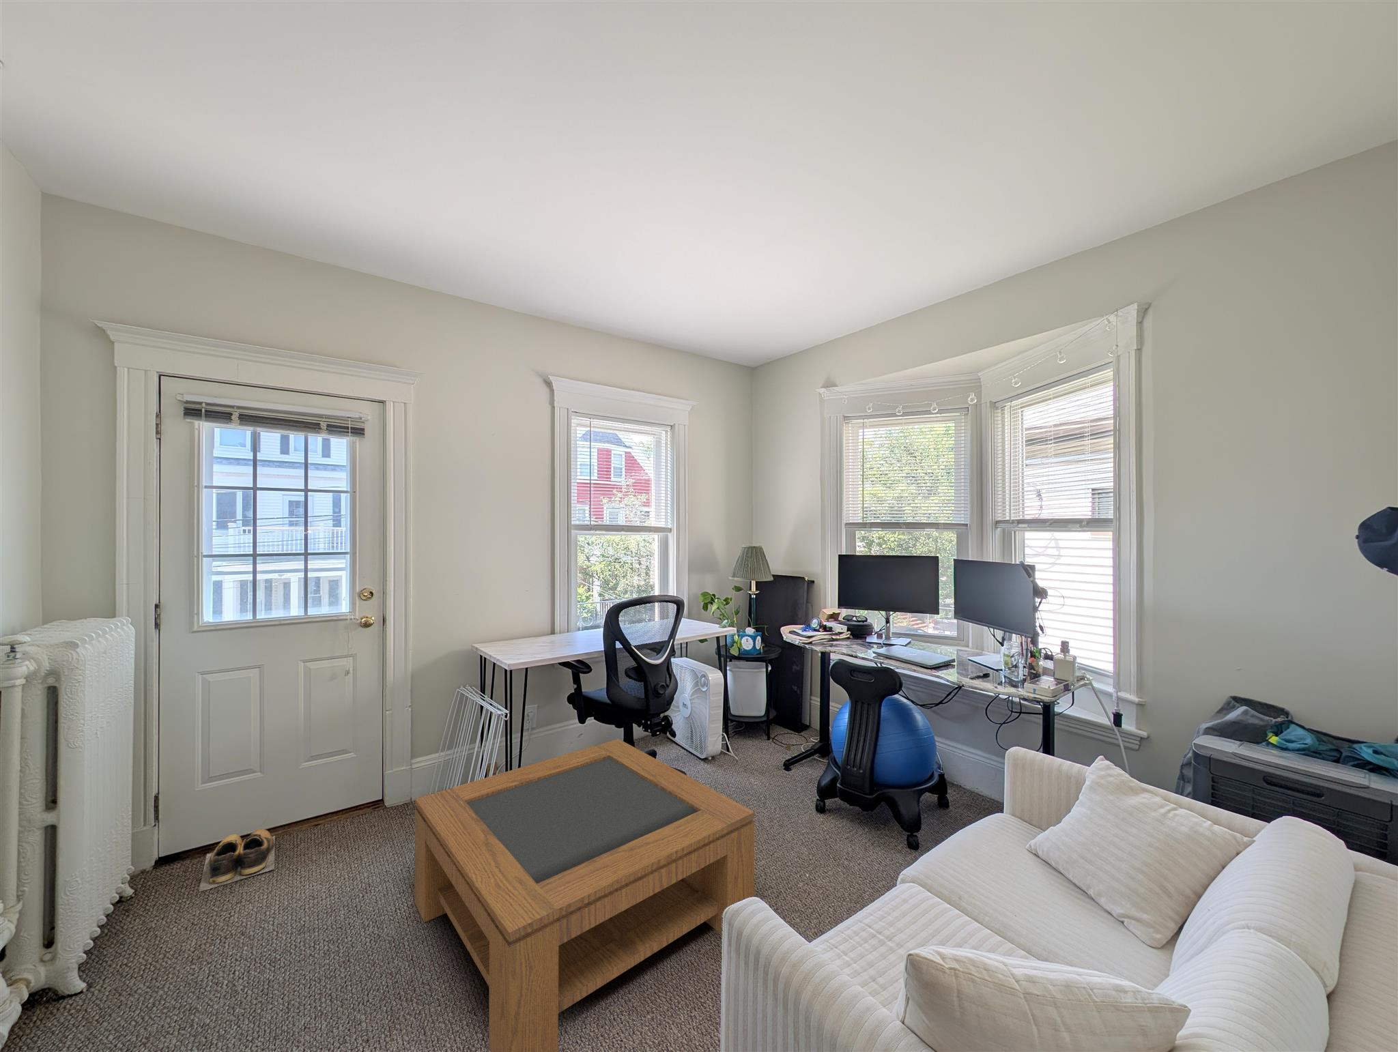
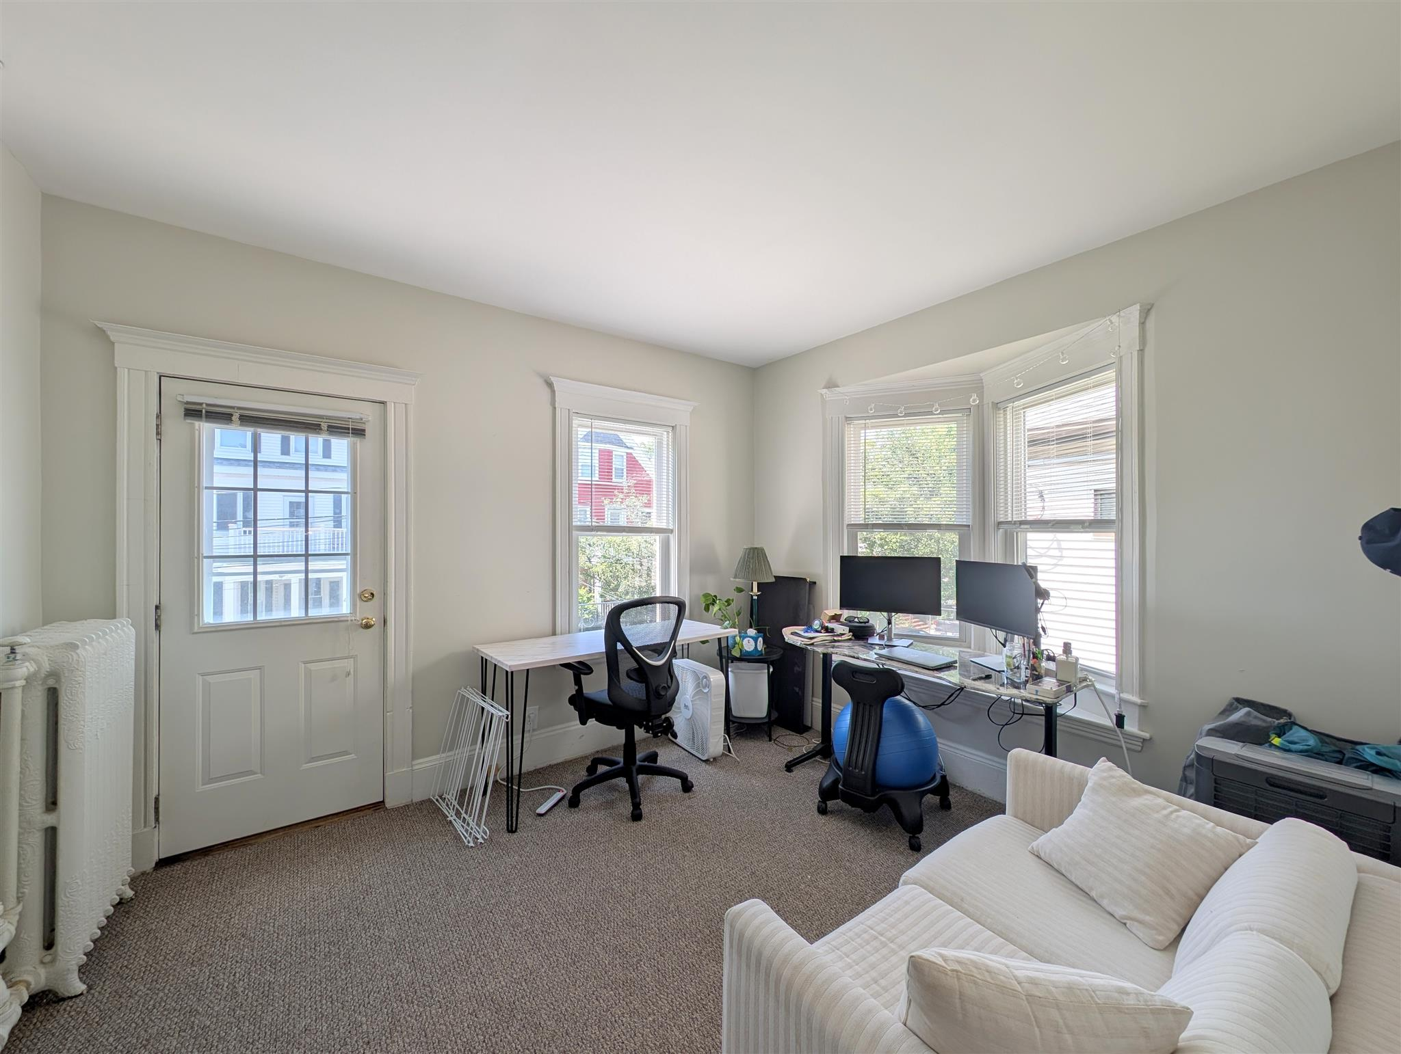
- coffee table [413,738,755,1052]
- shoes [198,828,276,893]
